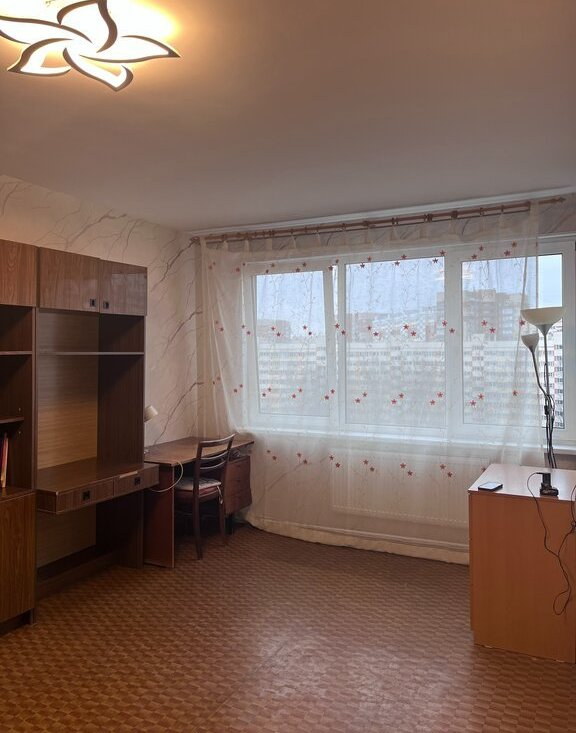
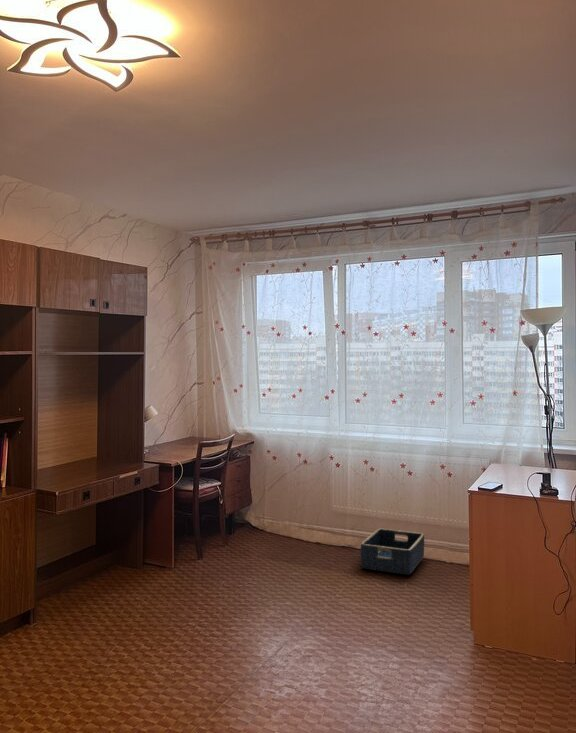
+ basket [360,528,425,576]
